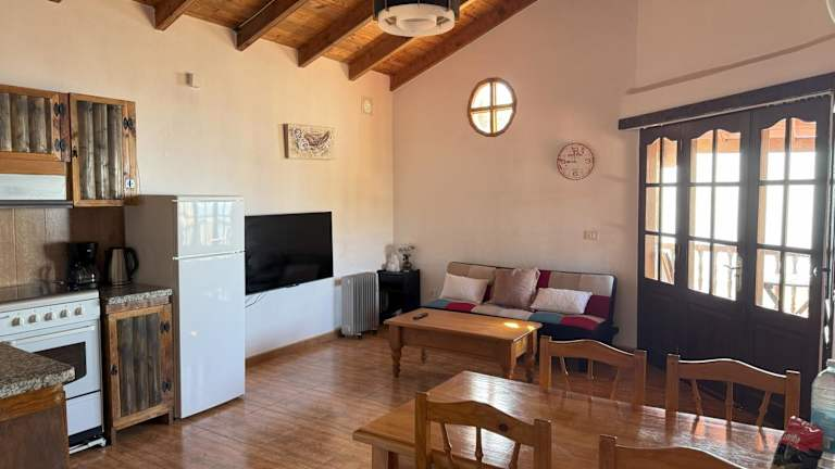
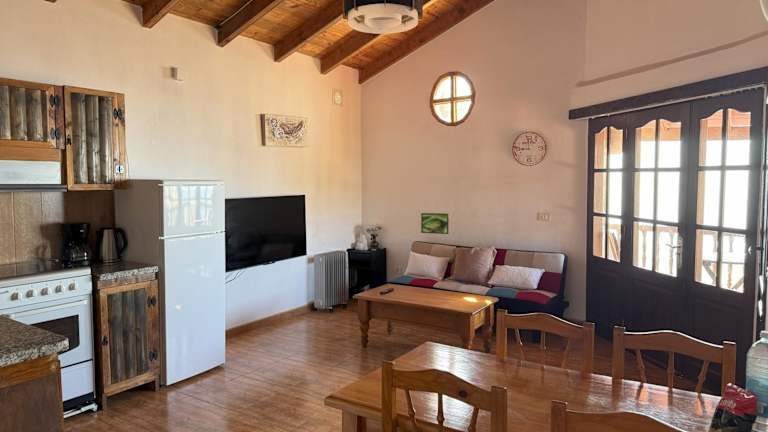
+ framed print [420,212,450,235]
